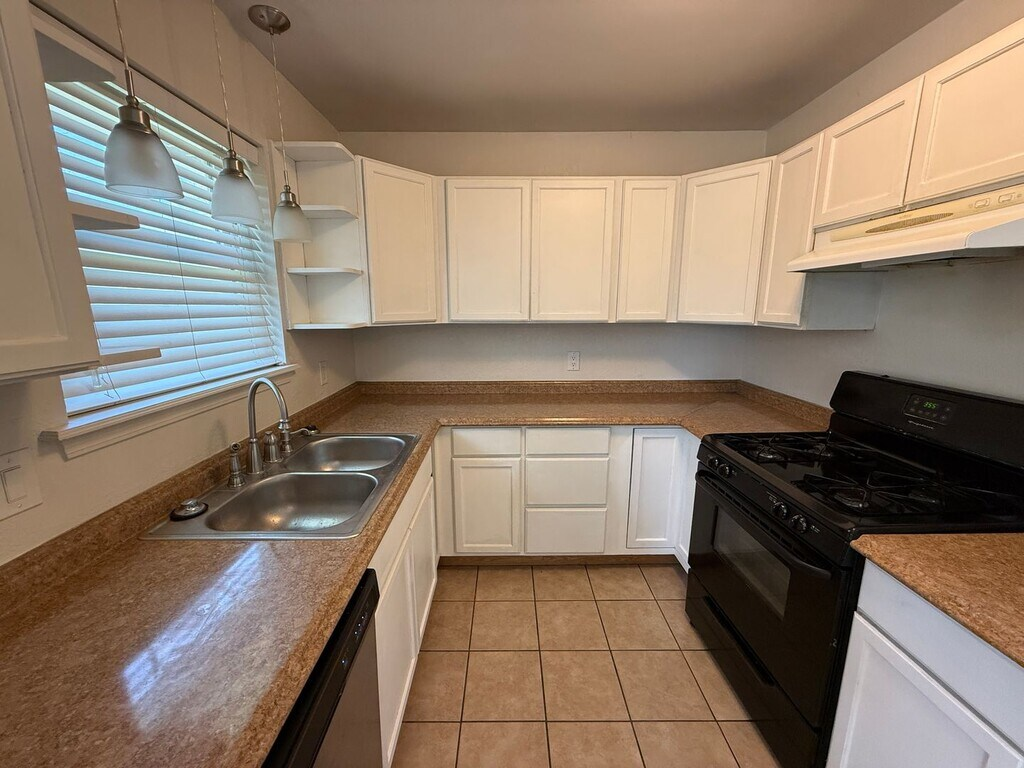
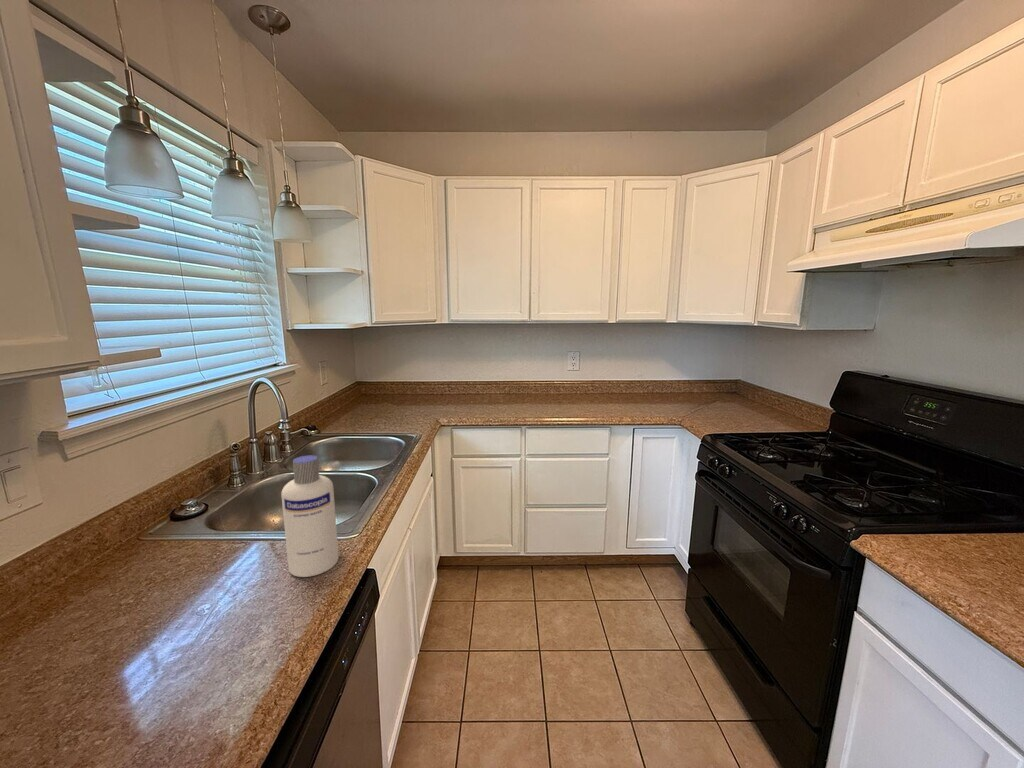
+ screw cap bottle [280,454,340,578]
